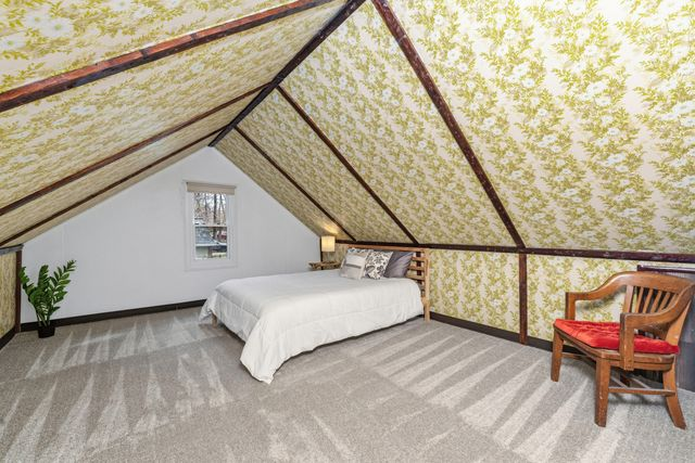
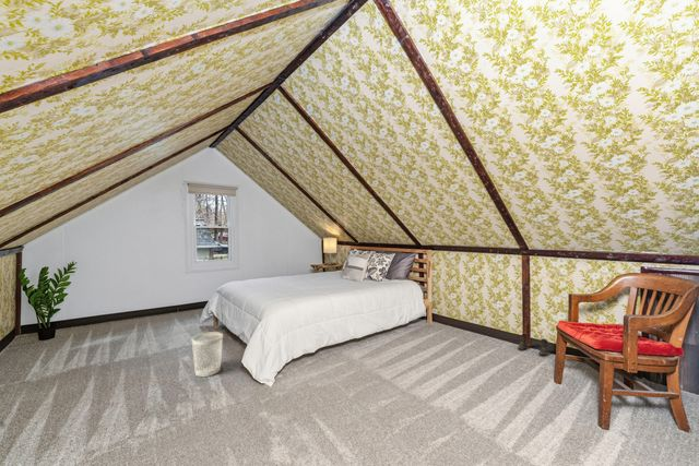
+ boots [517,333,549,357]
+ wastebasket [191,331,224,378]
